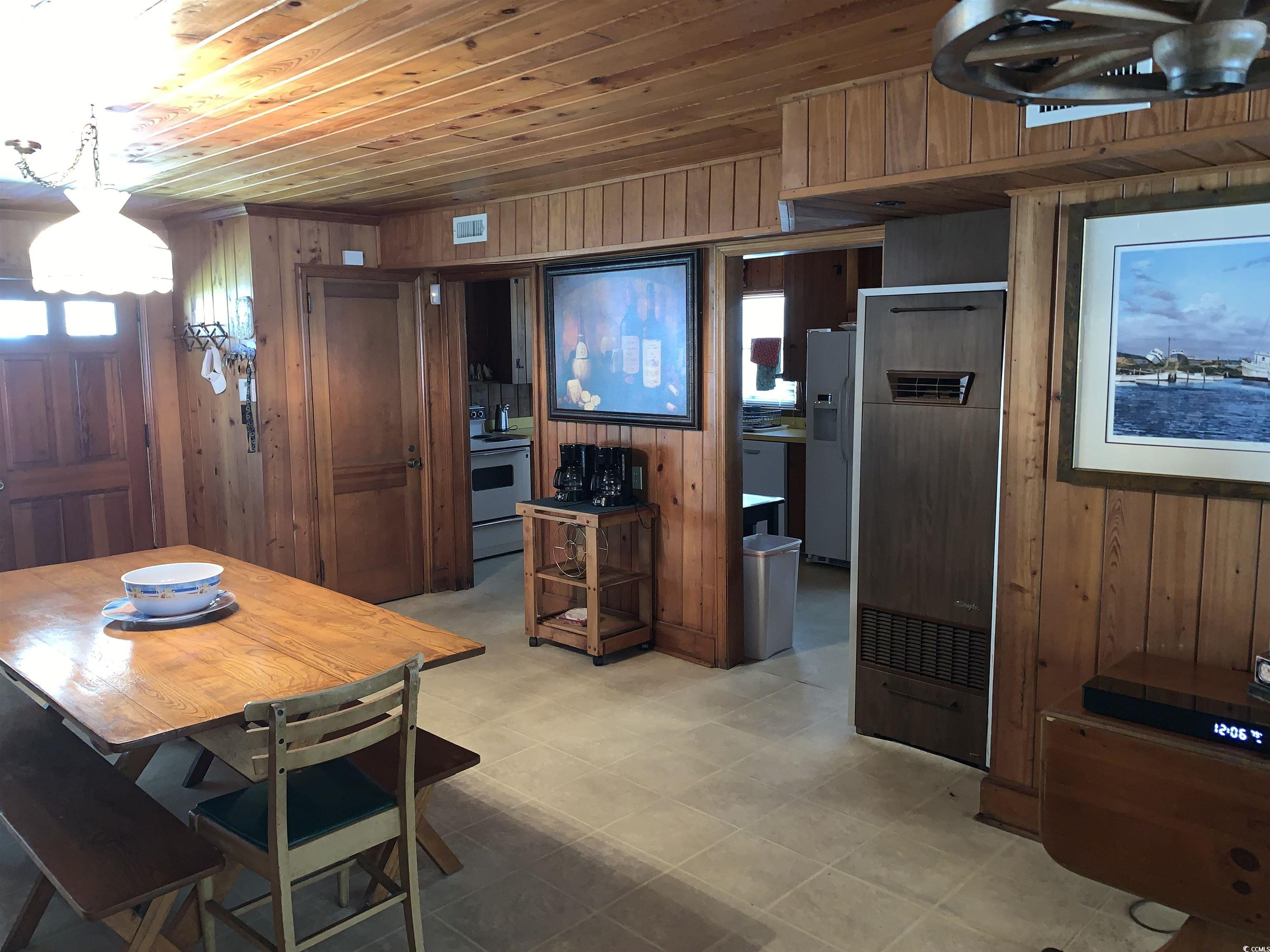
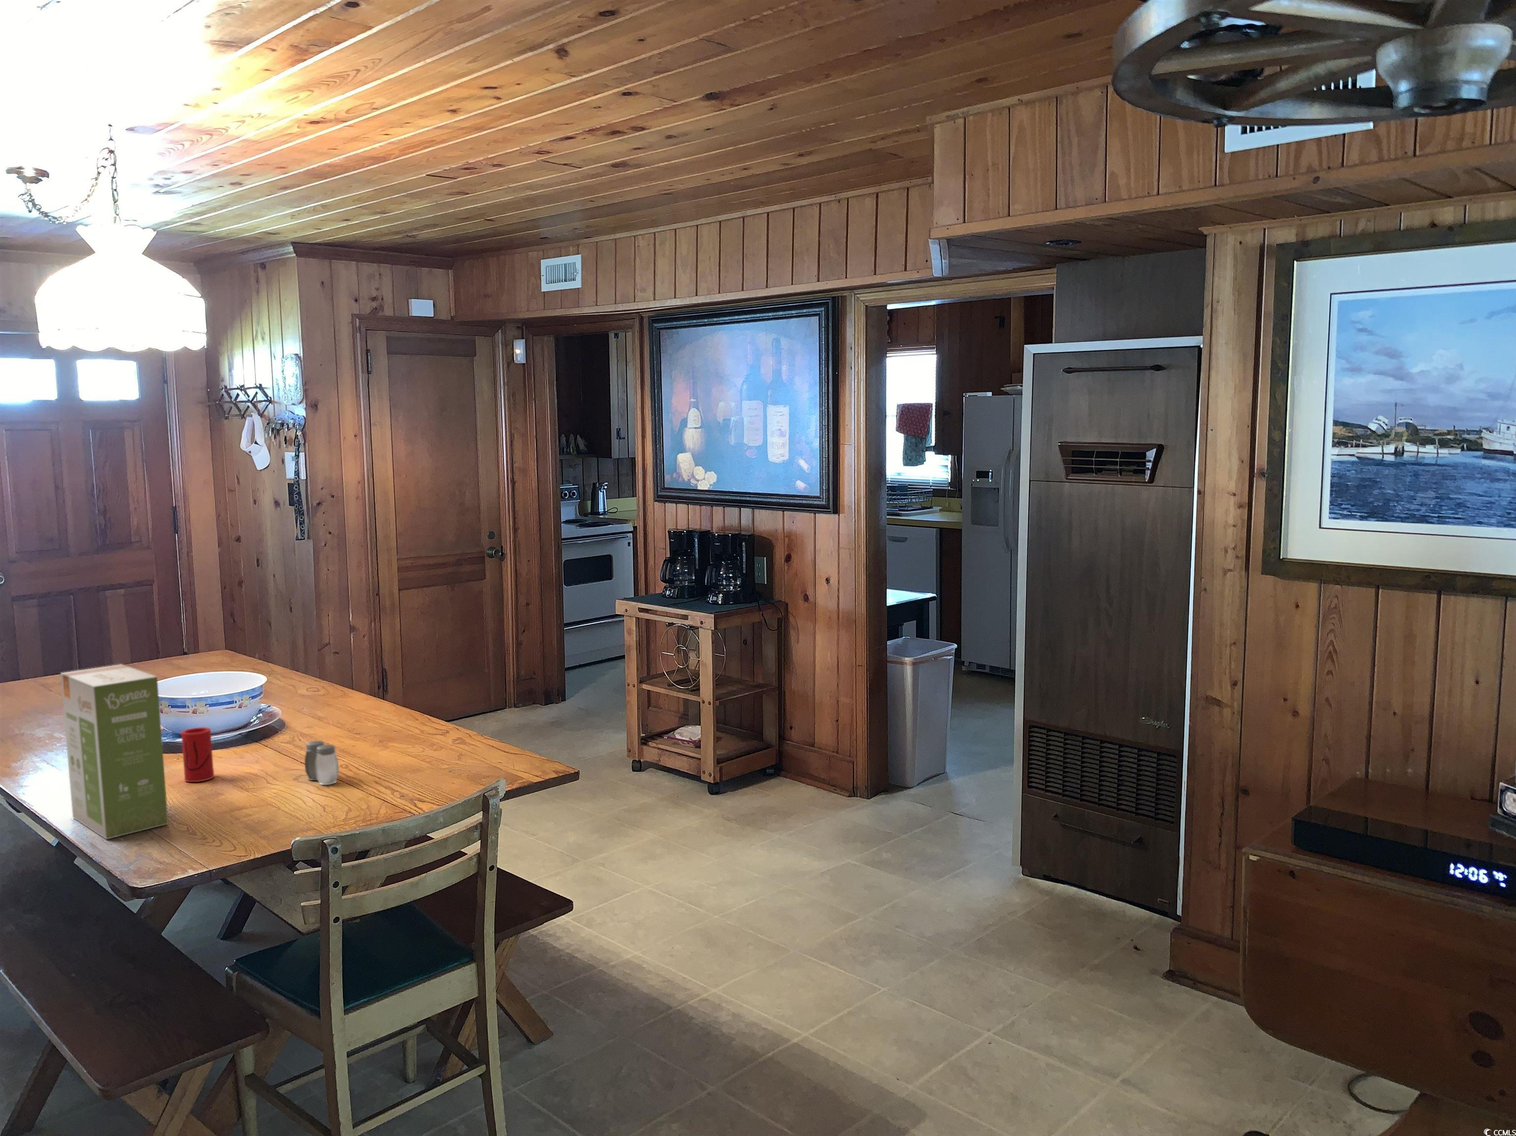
+ salt and pepper shaker [304,740,339,785]
+ food box [60,663,168,840]
+ cup [180,727,215,783]
